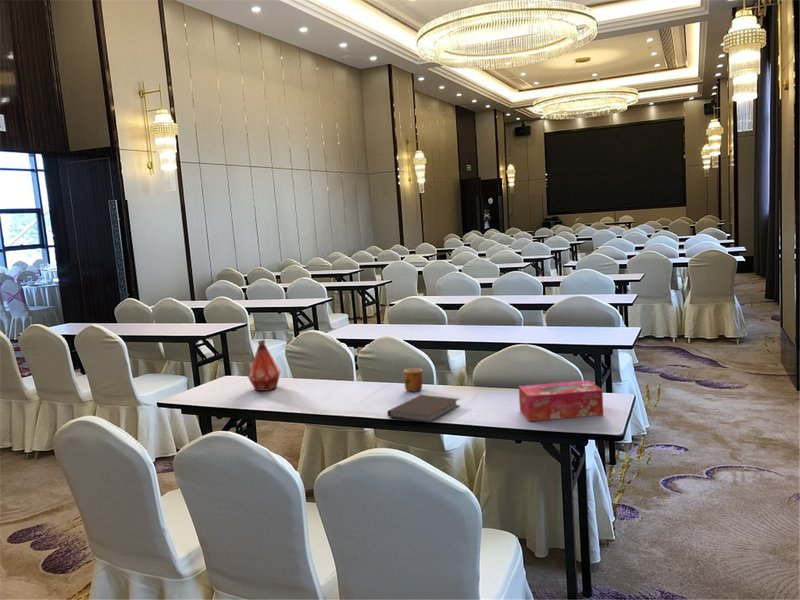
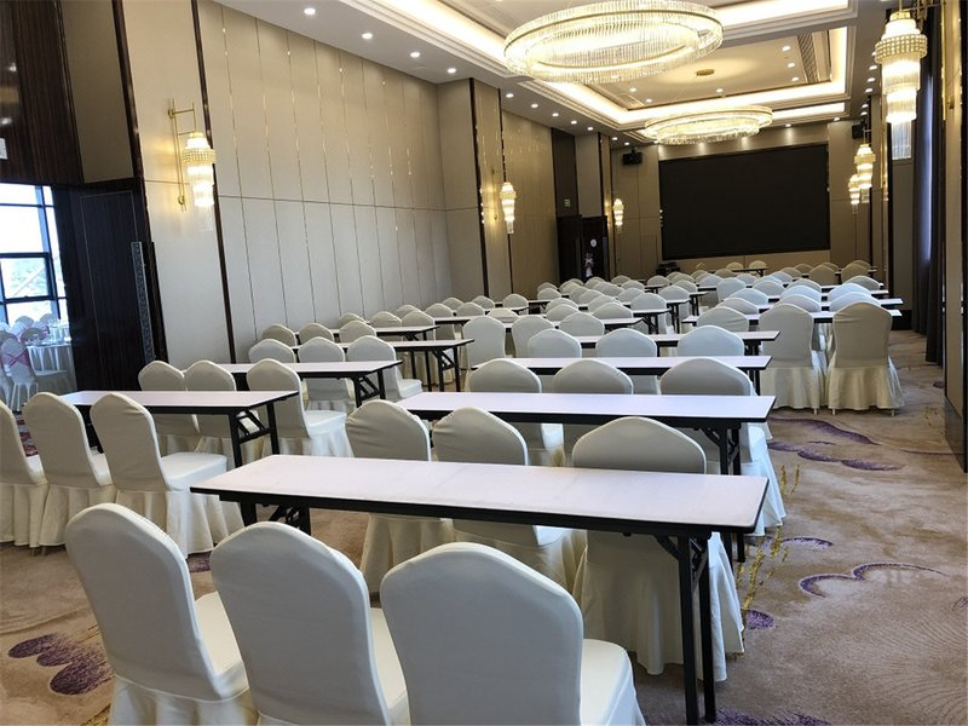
- cup [403,367,424,392]
- bottle [247,339,282,392]
- tissue box [518,379,604,422]
- notebook [386,394,461,424]
